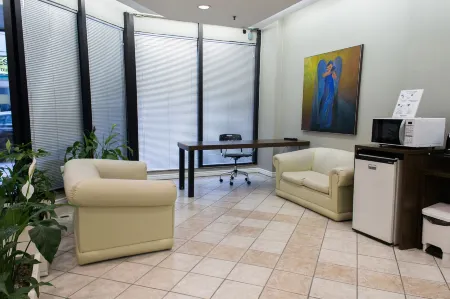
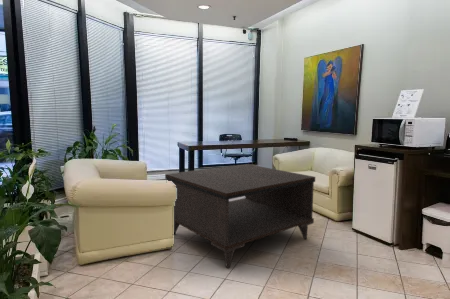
+ coffee table [164,163,316,269]
